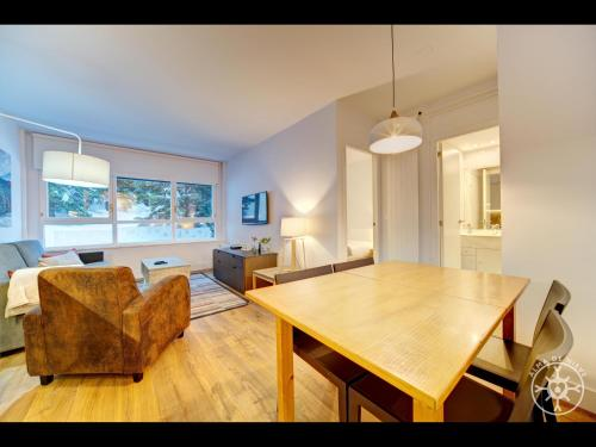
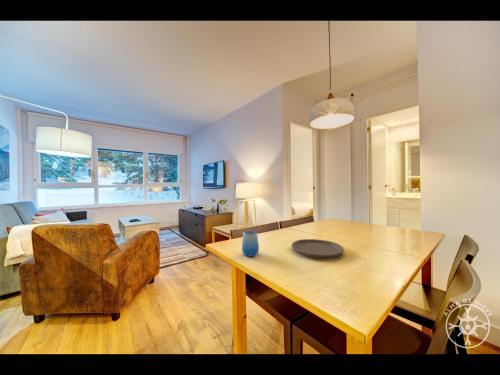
+ cup [241,230,260,258]
+ plate [291,238,345,258]
